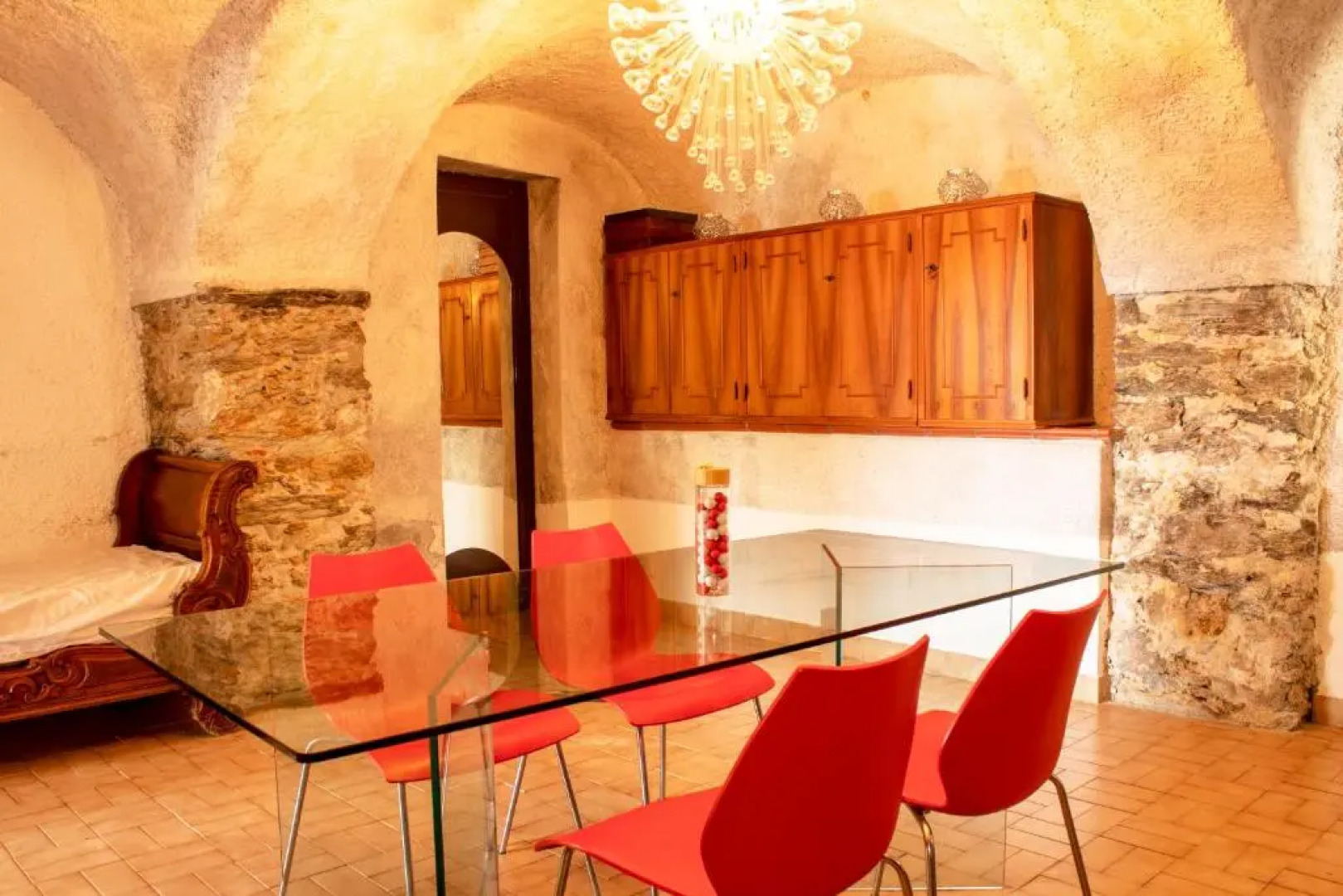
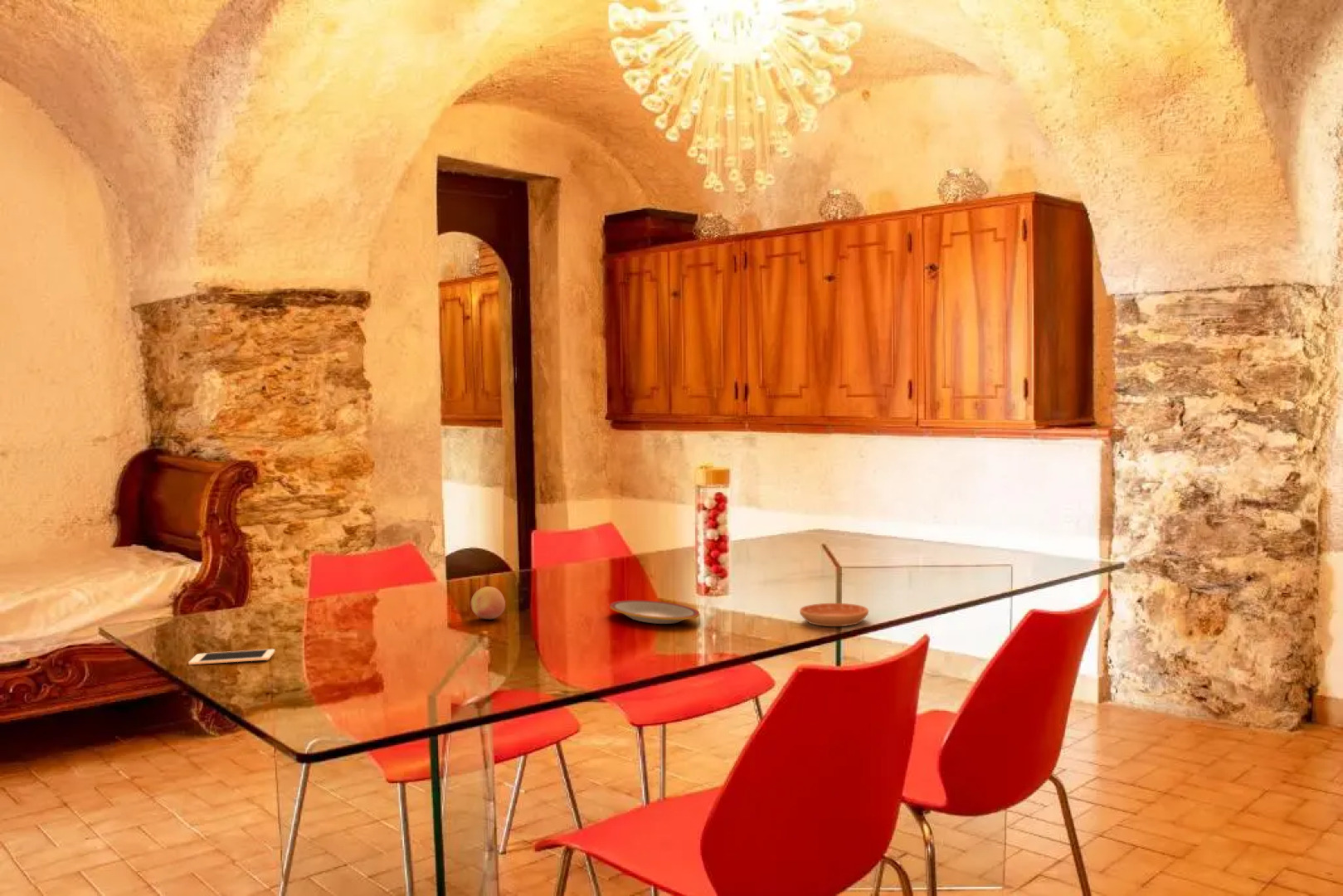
+ plate [609,599,700,625]
+ cell phone [187,648,275,665]
+ fruit [470,586,506,620]
+ saucer [799,602,869,627]
